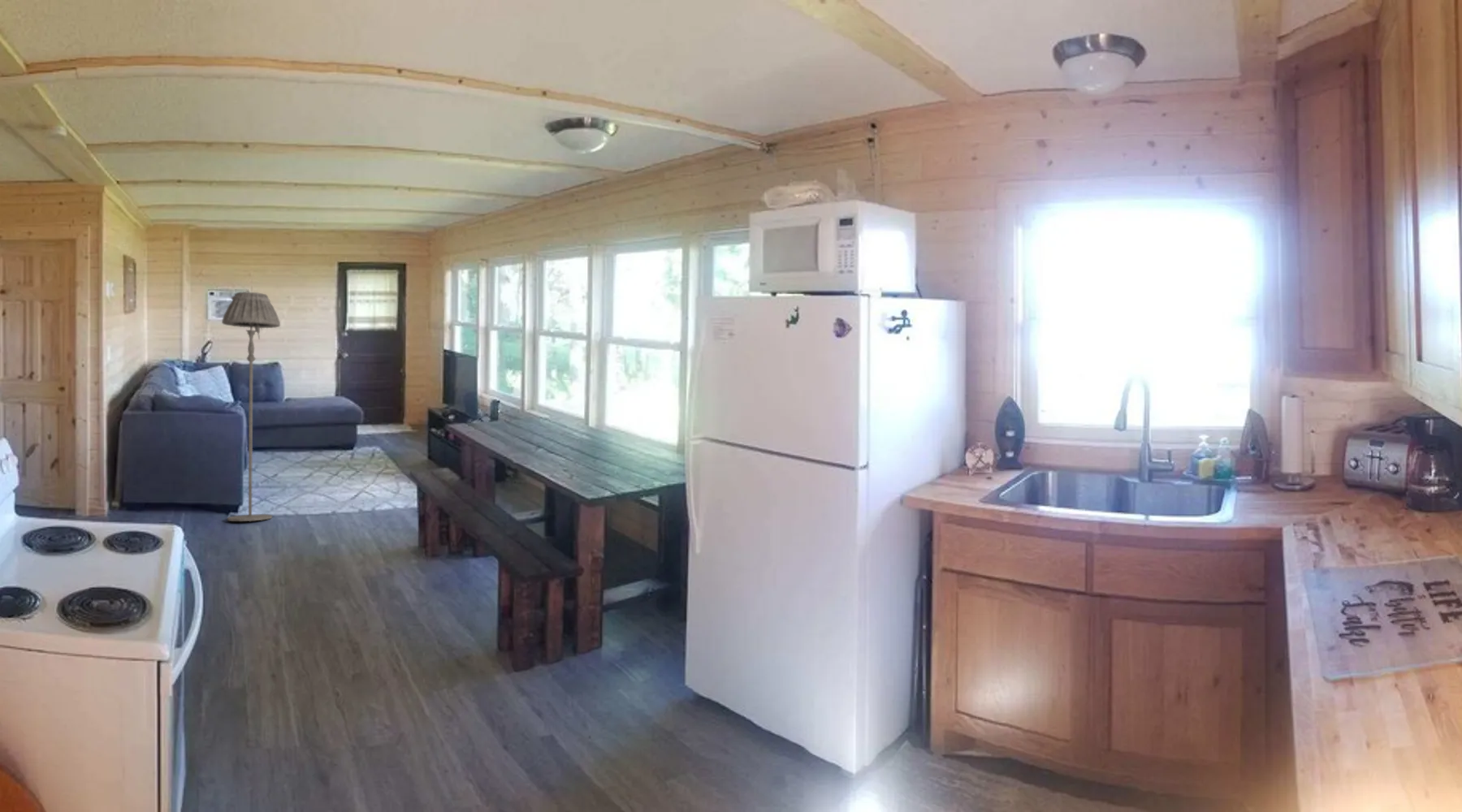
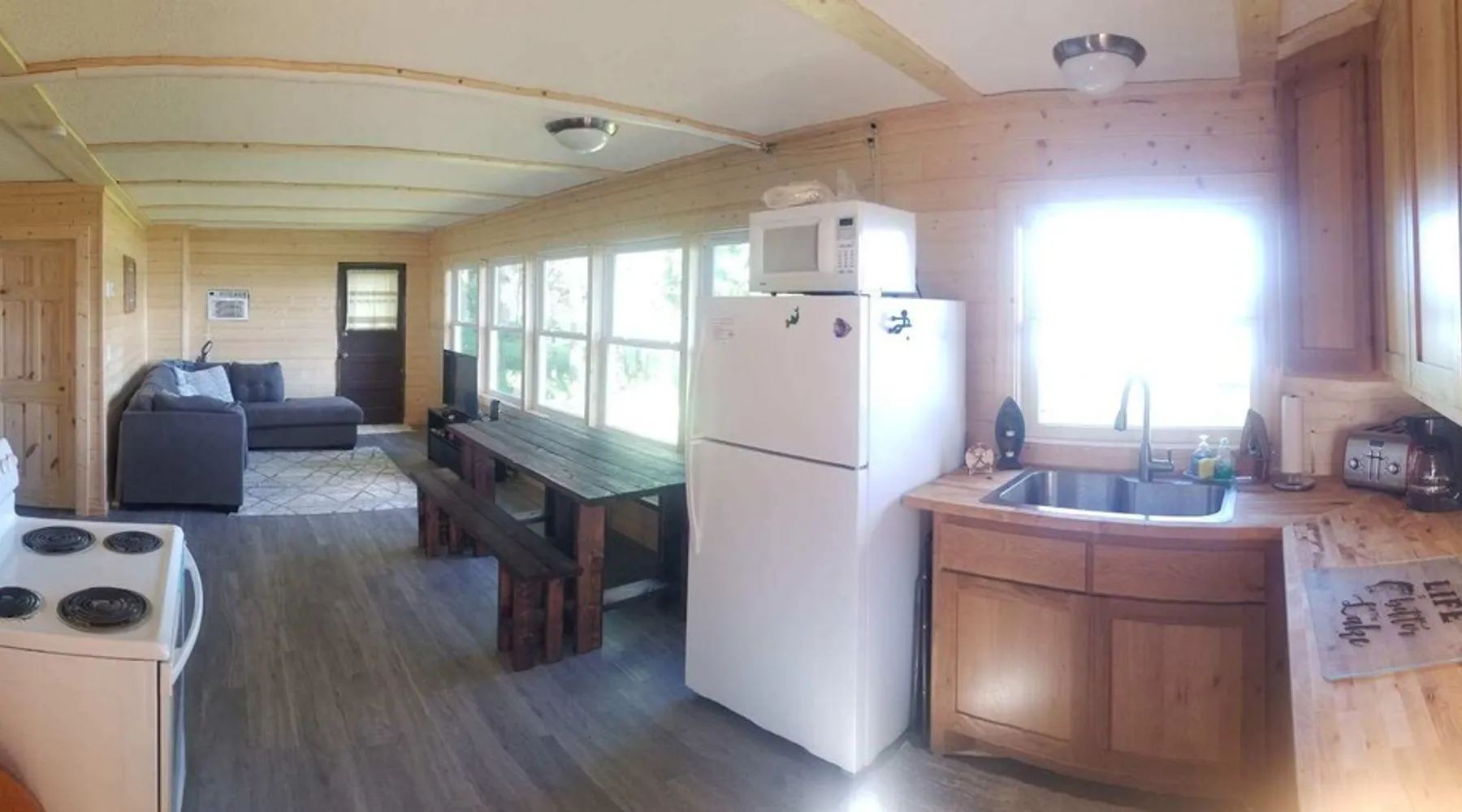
- floor lamp [221,291,281,522]
